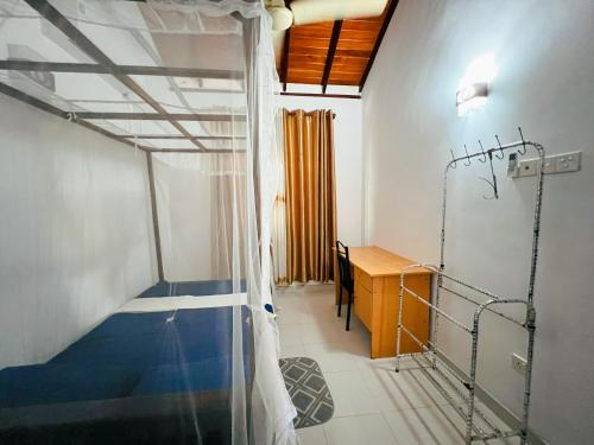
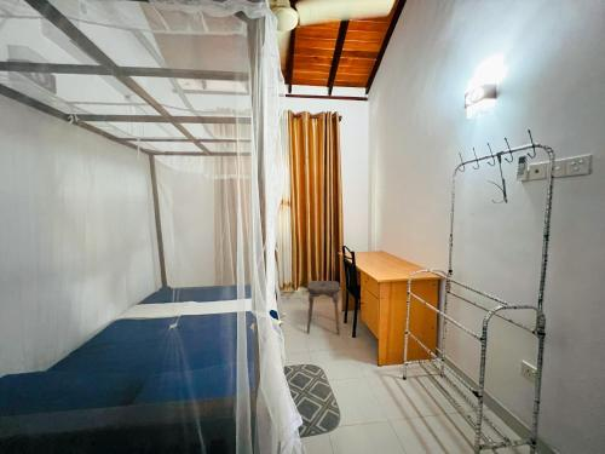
+ stool [306,280,341,335]
